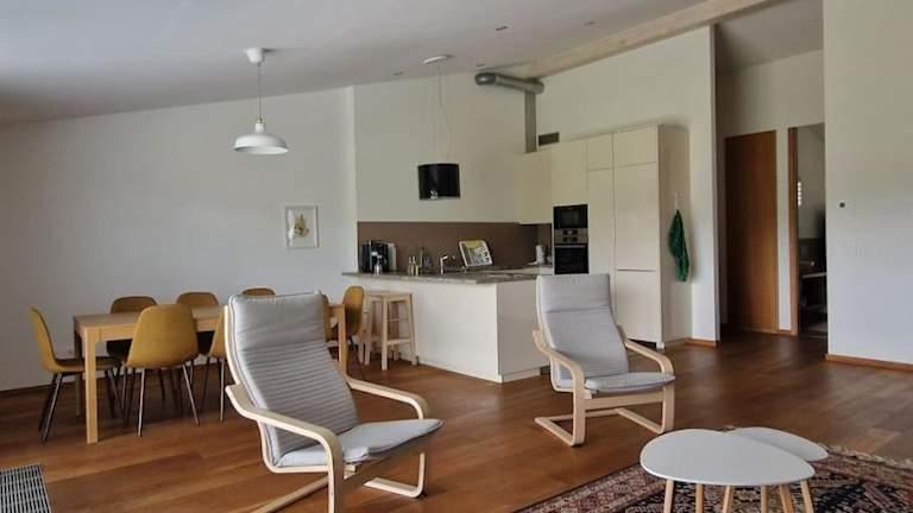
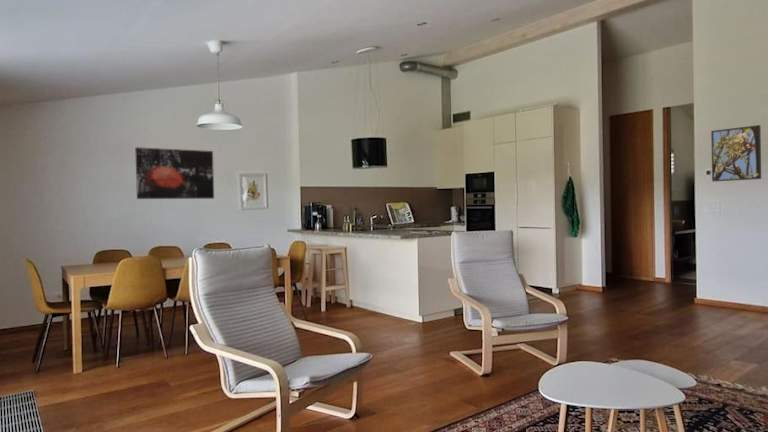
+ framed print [710,124,762,182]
+ wall art [134,146,215,200]
